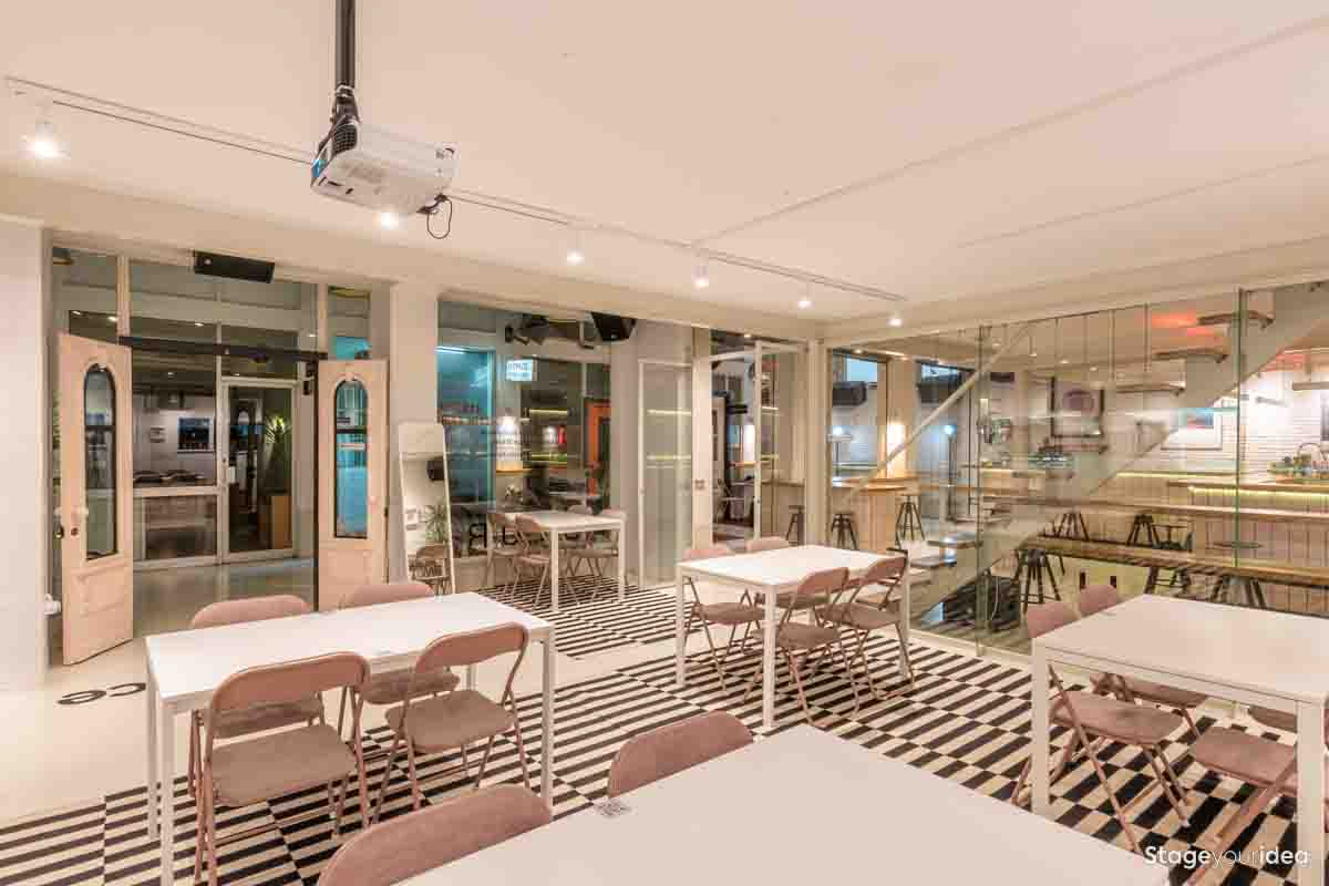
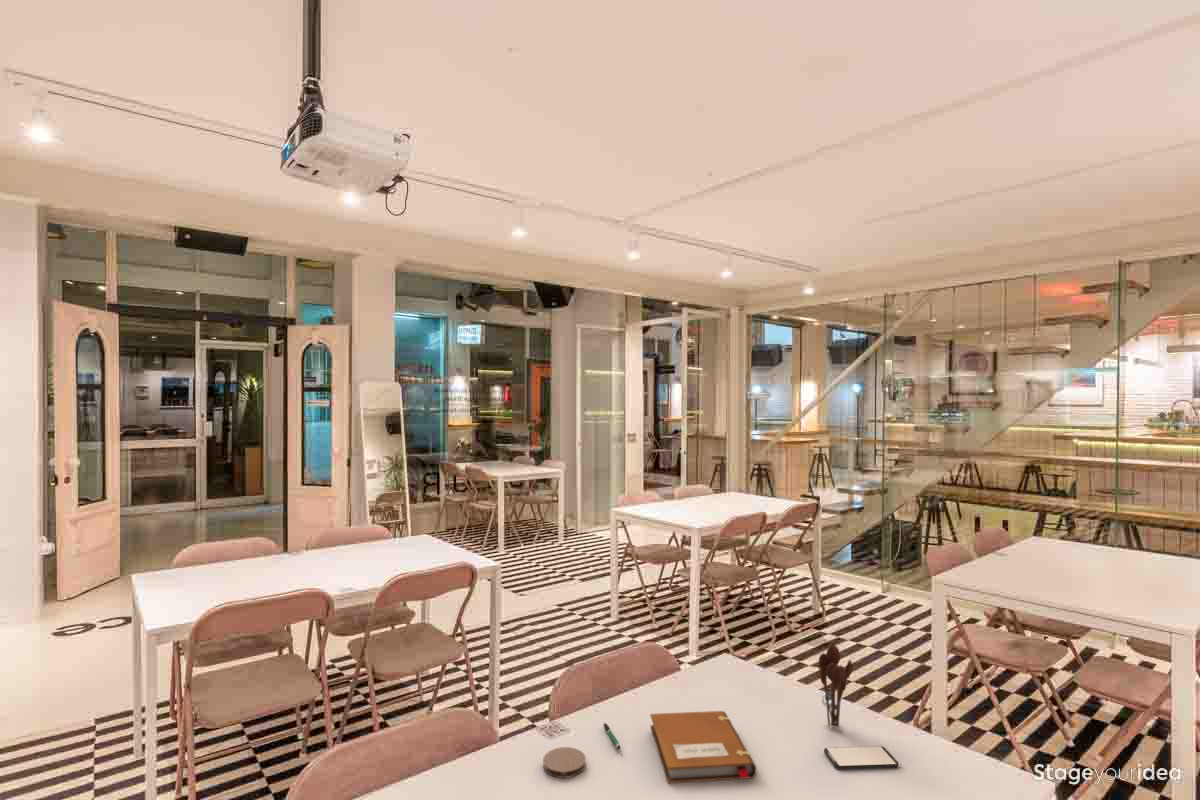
+ pen [602,722,621,750]
+ utensil holder [818,644,853,730]
+ coaster [542,746,587,779]
+ notebook [649,710,757,784]
+ smartphone [823,745,899,770]
